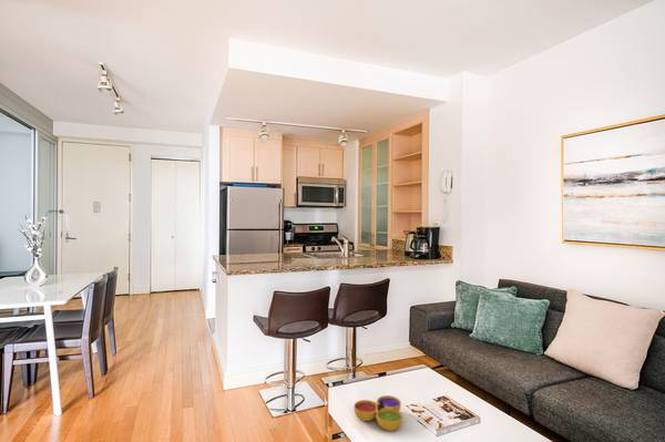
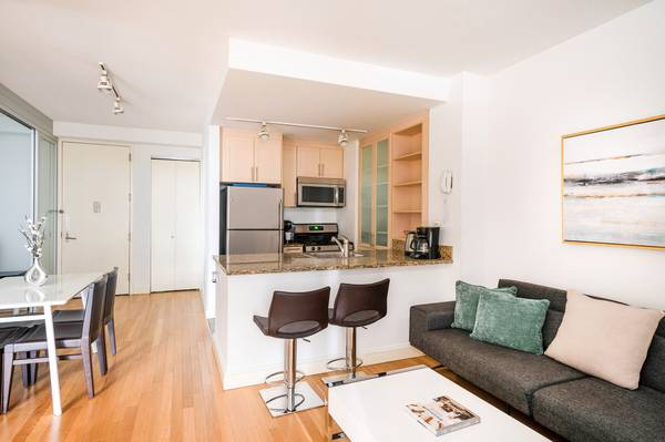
- decorative bowl [352,394,403,432]
